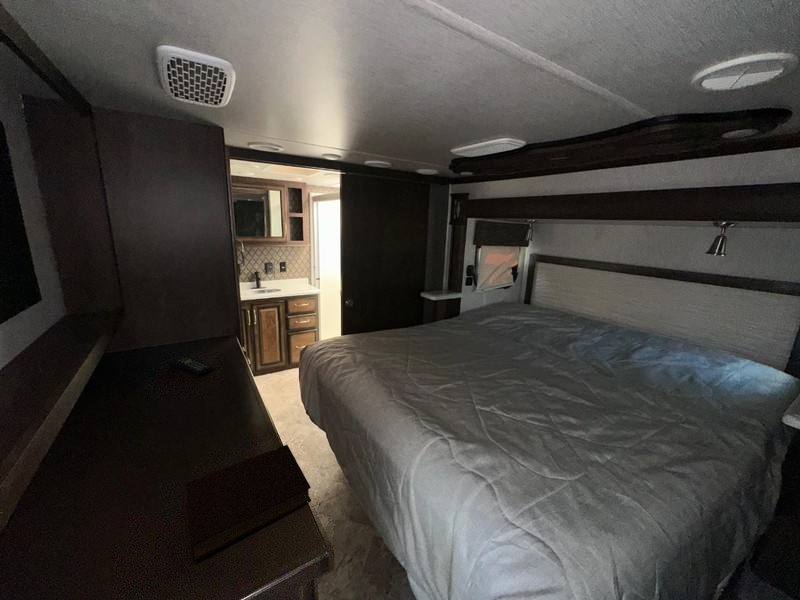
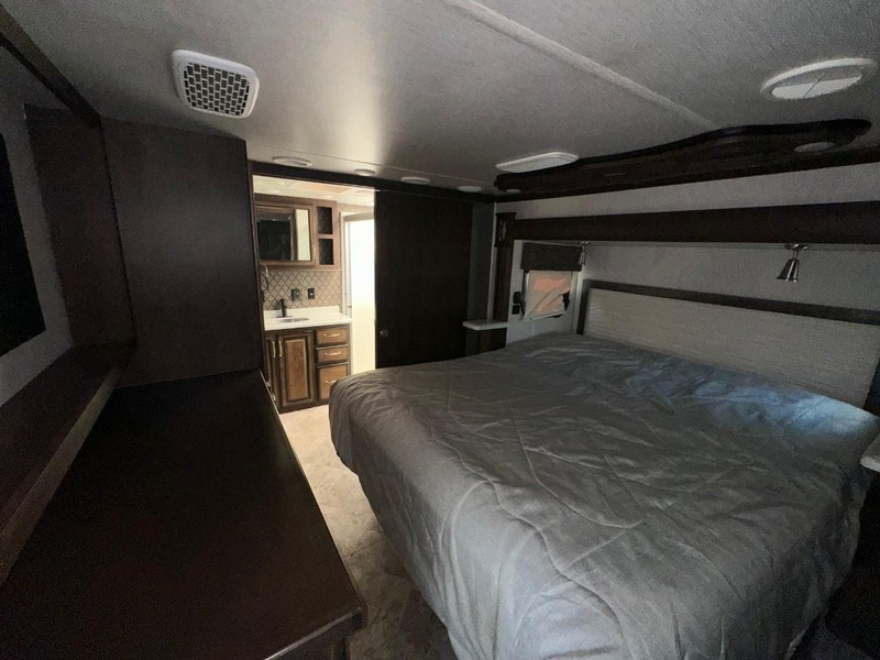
- remote control [168,355,213,376]
- book [185,444,312,563]
